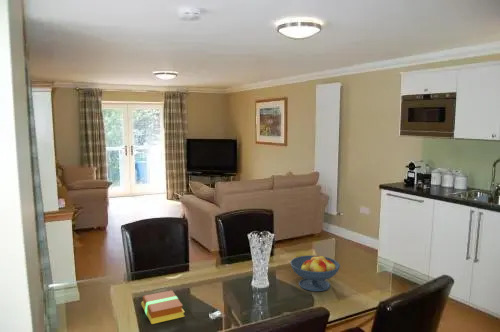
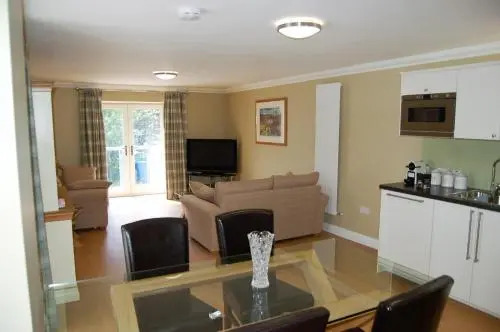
- book [140,289,186,325]
- fruit bowl [289,253,341,292]
